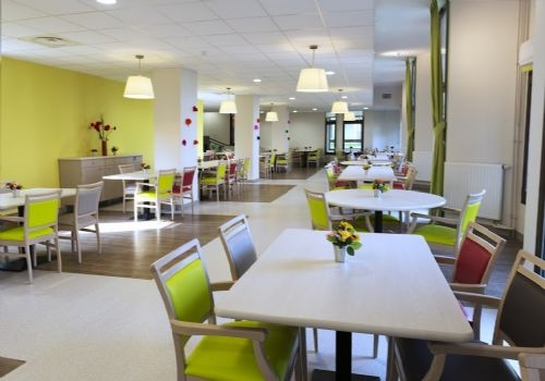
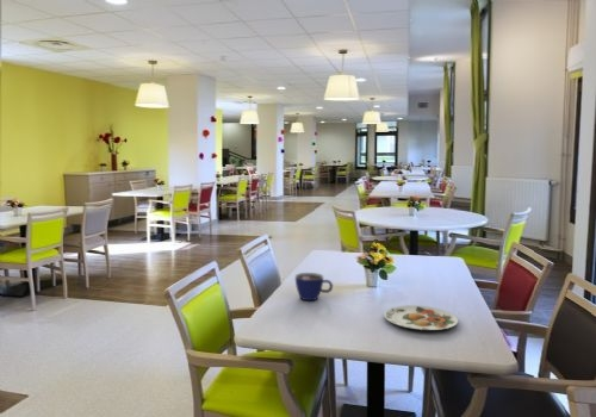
+ plate [383,305,459,331]
+ cup [294,272,334,301]
